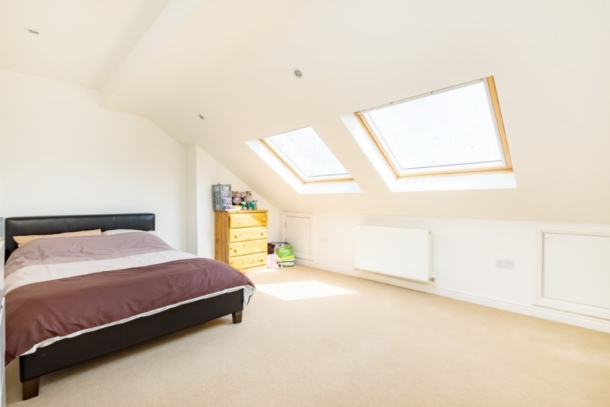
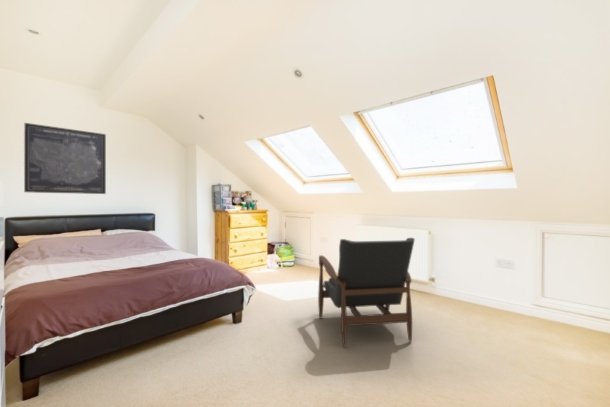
+ wall art [23,122,107,195]
+ armchair [317,237,416,348]
